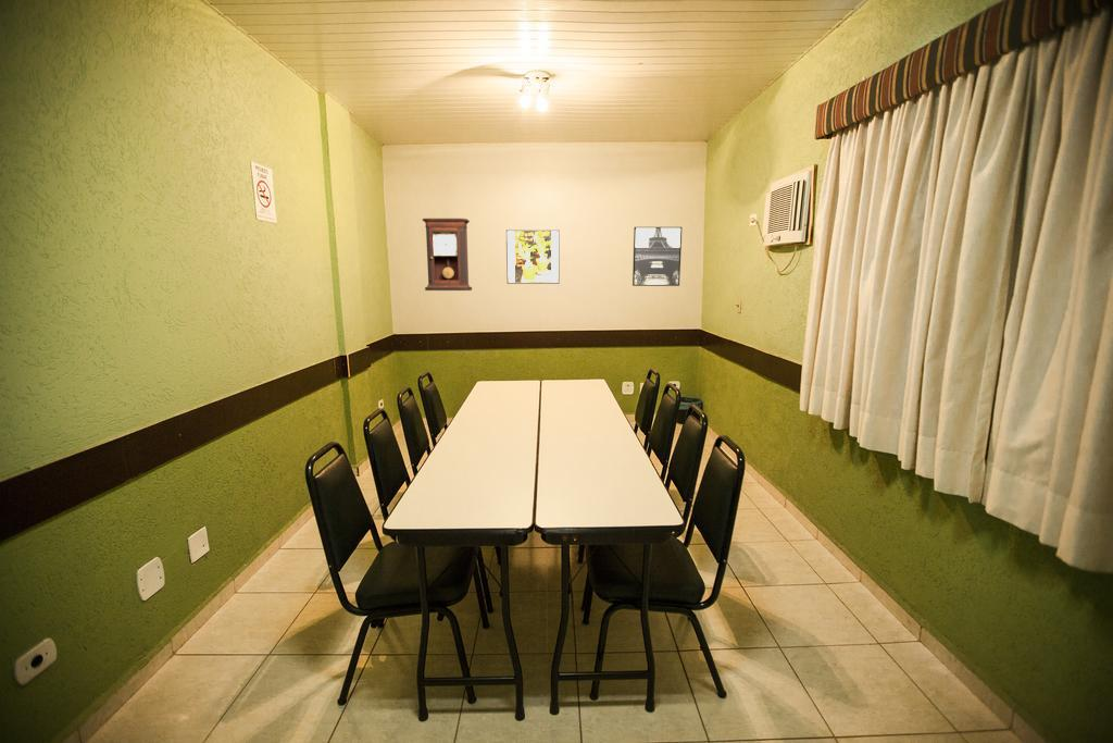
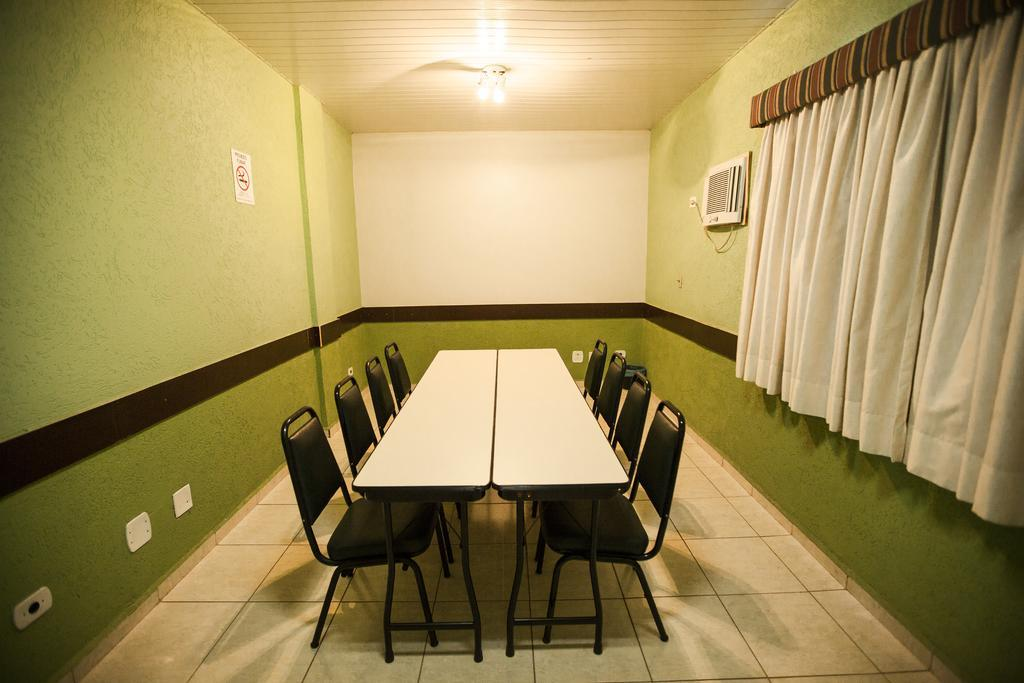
- wall art [631,226,683,287]
- pendulum clock [422,218,473,292]
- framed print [505,228,561,285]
